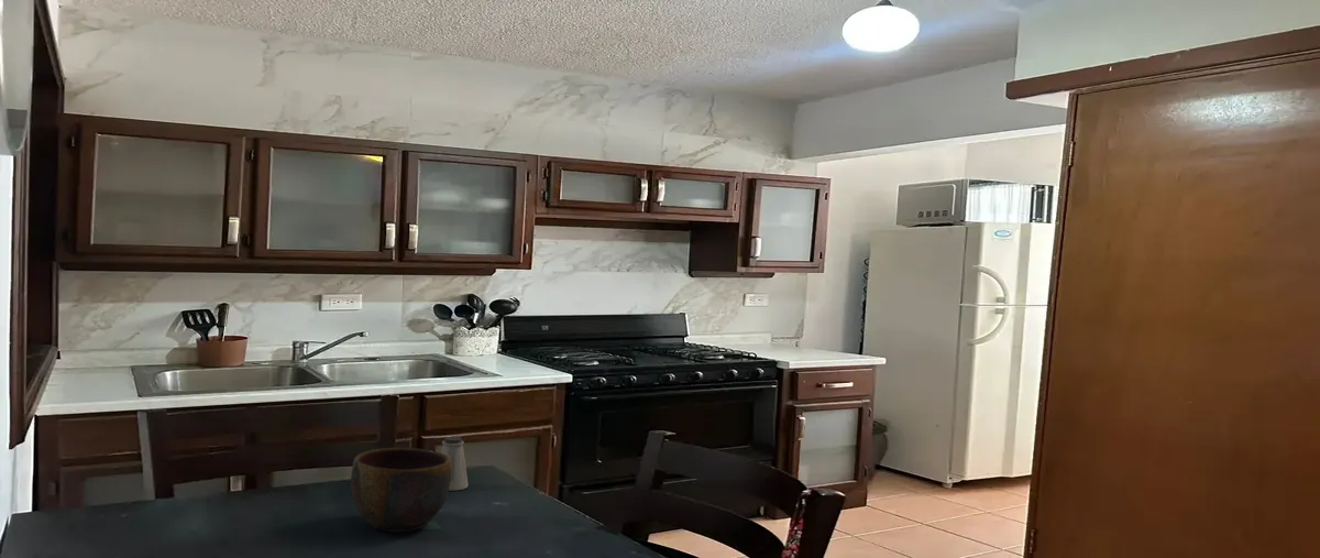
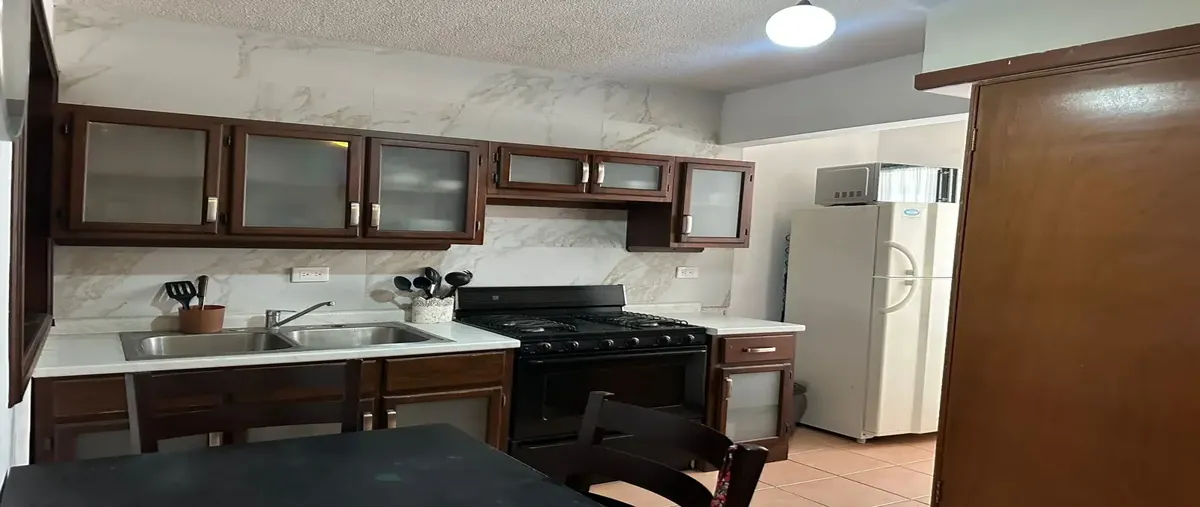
- saltshaker [441,436,469,492]
- bowl [350,447,451,533]
